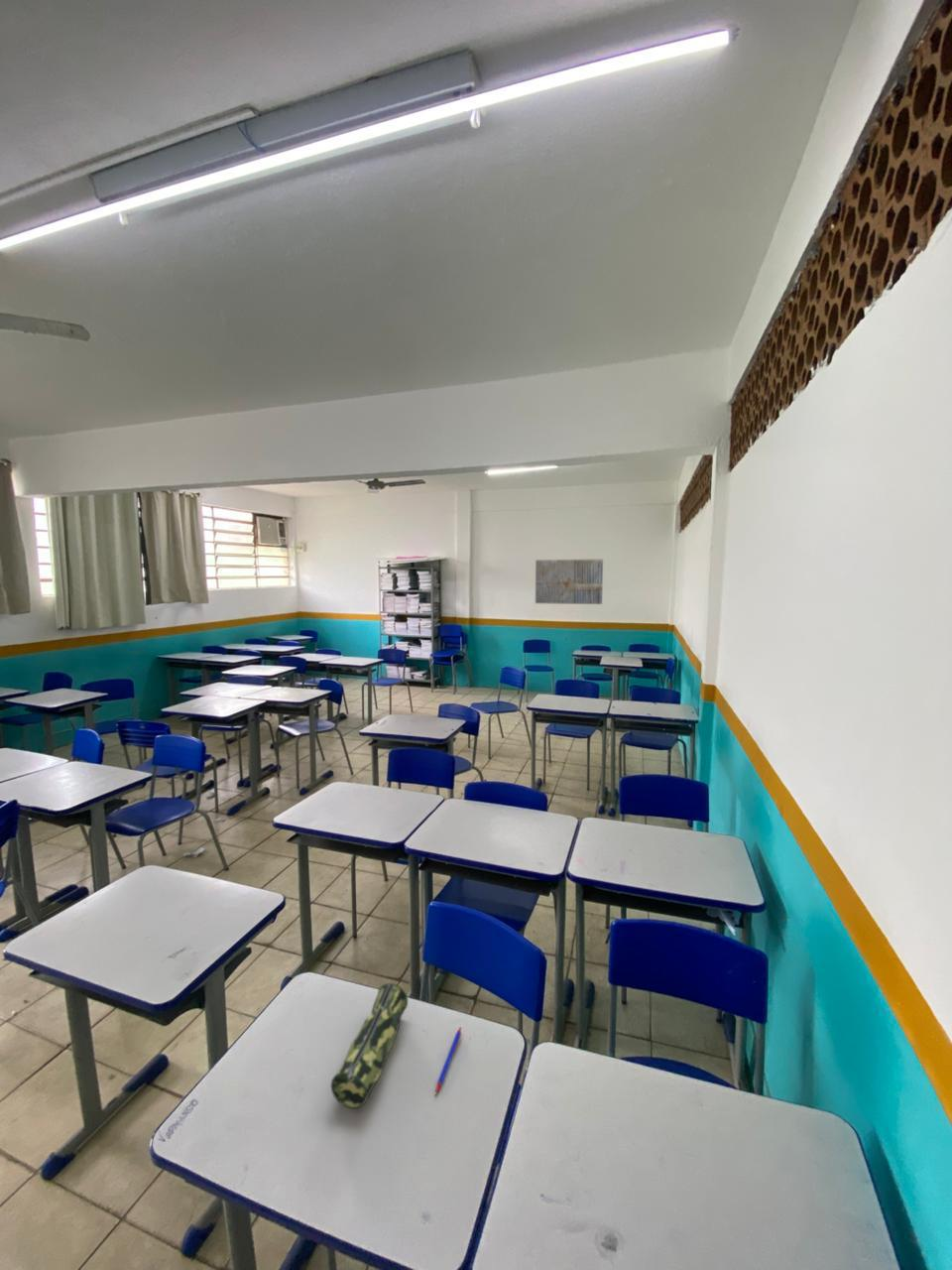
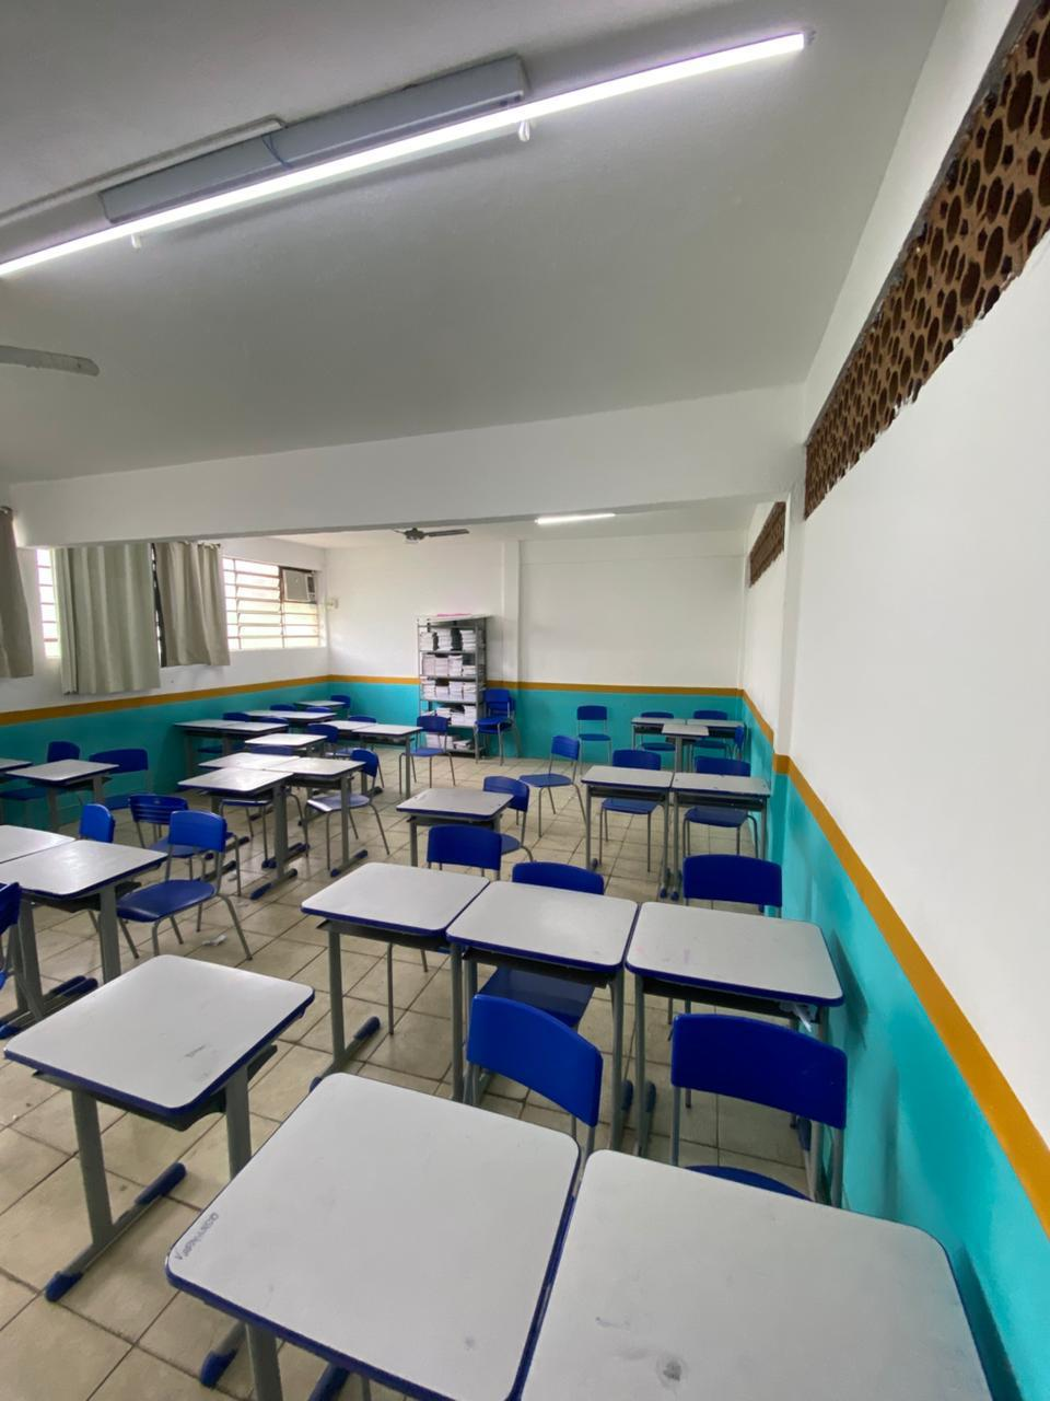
- pen [434,1026,462,1095]
- wall art [535,558,604,605]
- pencil case [330,982,409,1109]
